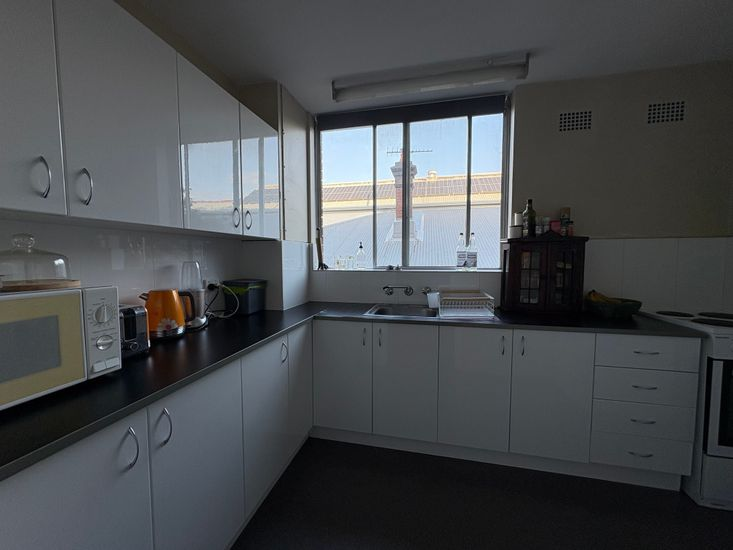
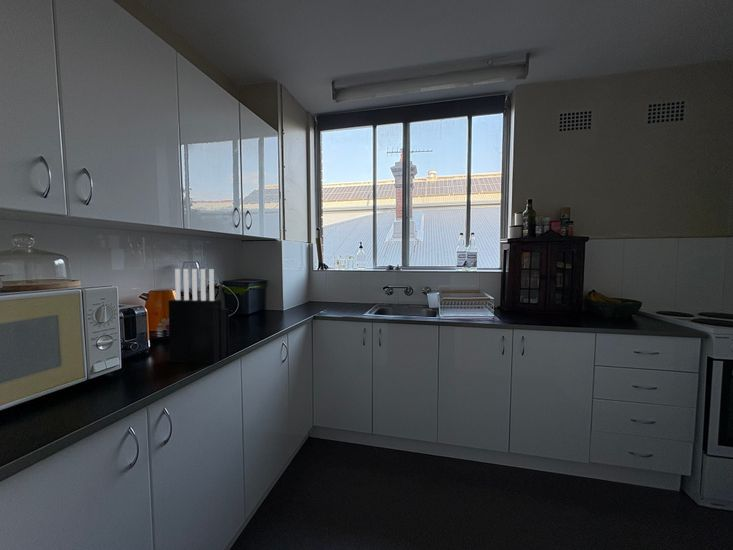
+ knife block [167,268,230,365]
